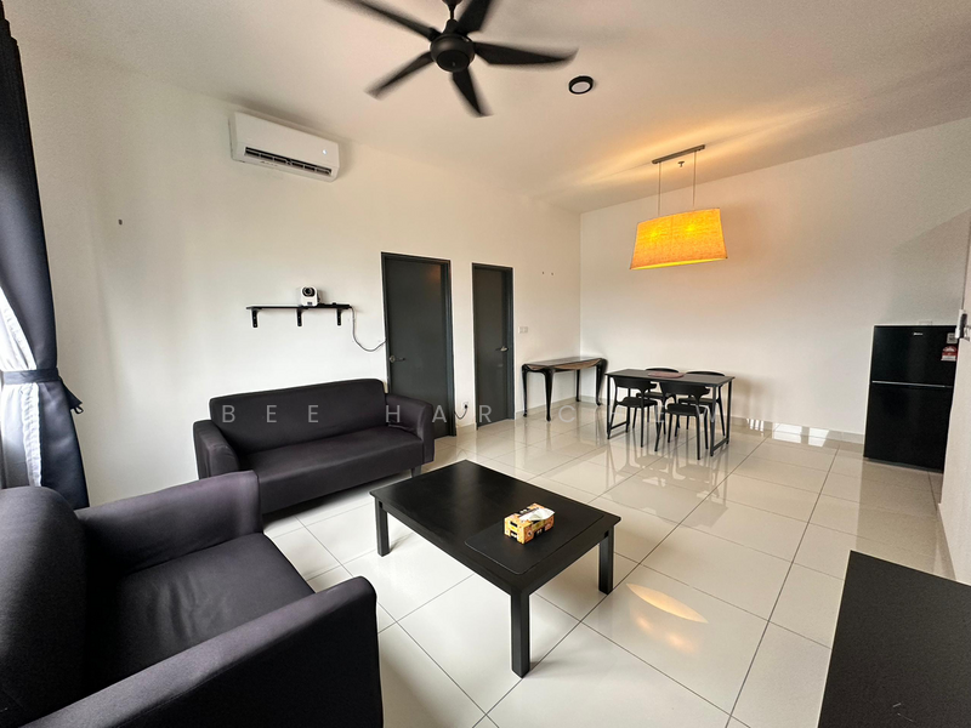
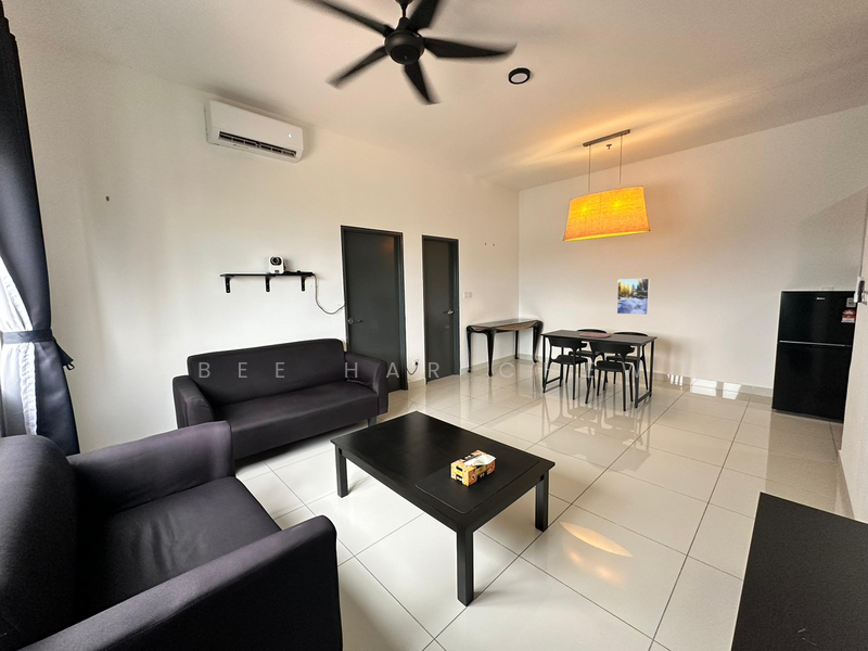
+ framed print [616,278,651,316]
